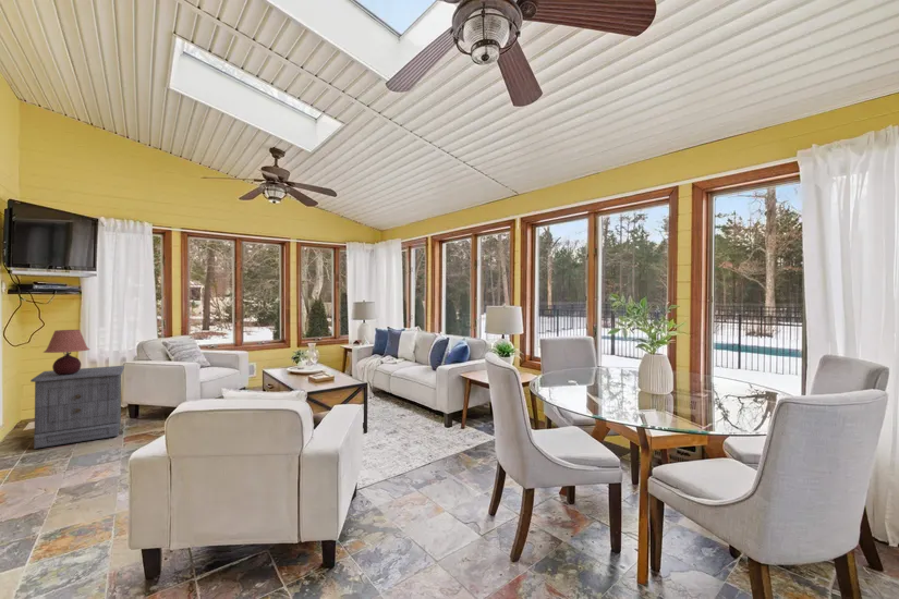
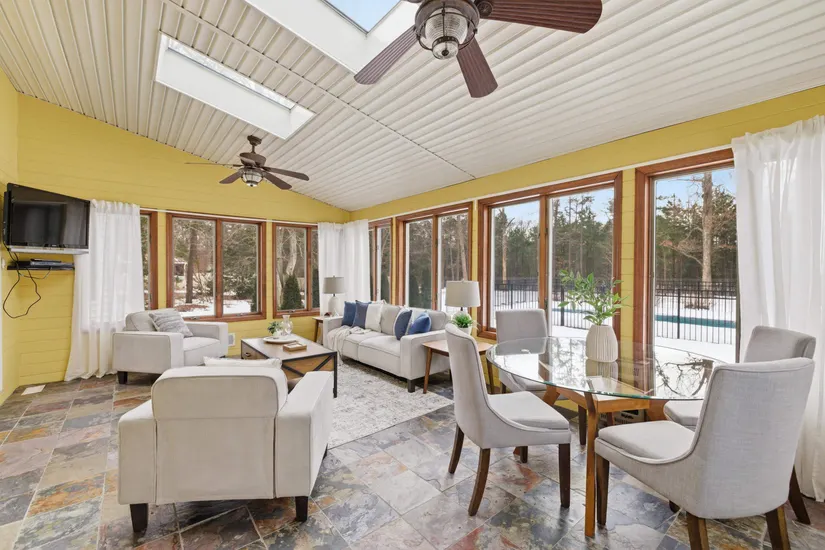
- nightstand [29,365,125,450]
- table lamp [42,329,90,375]
